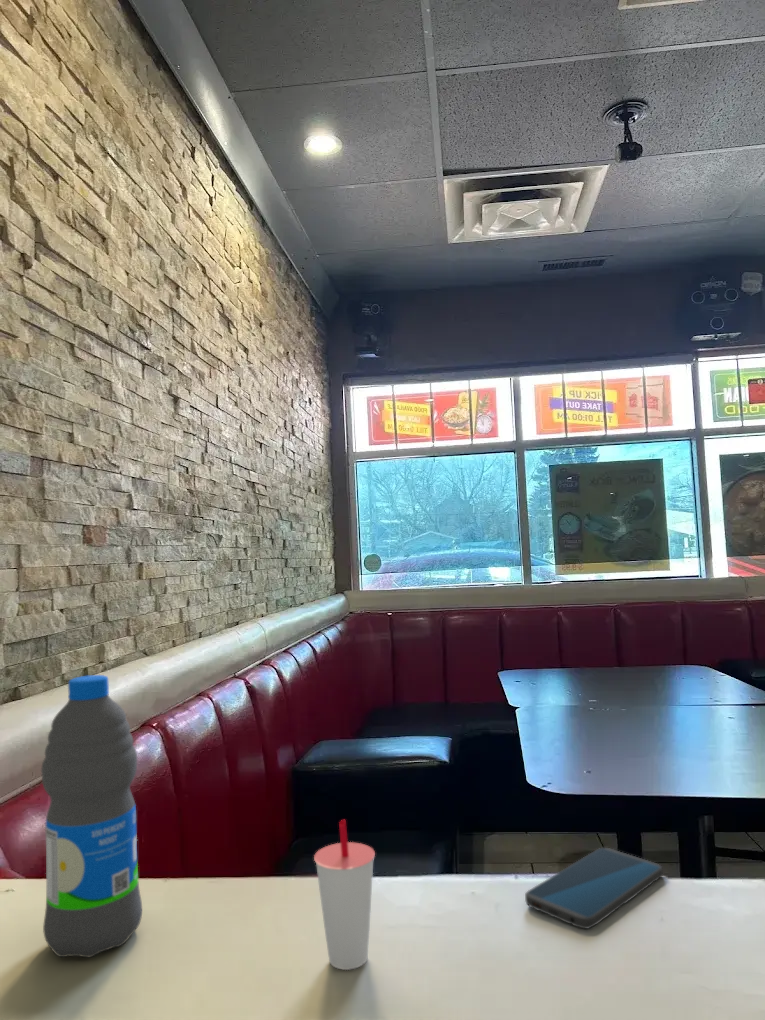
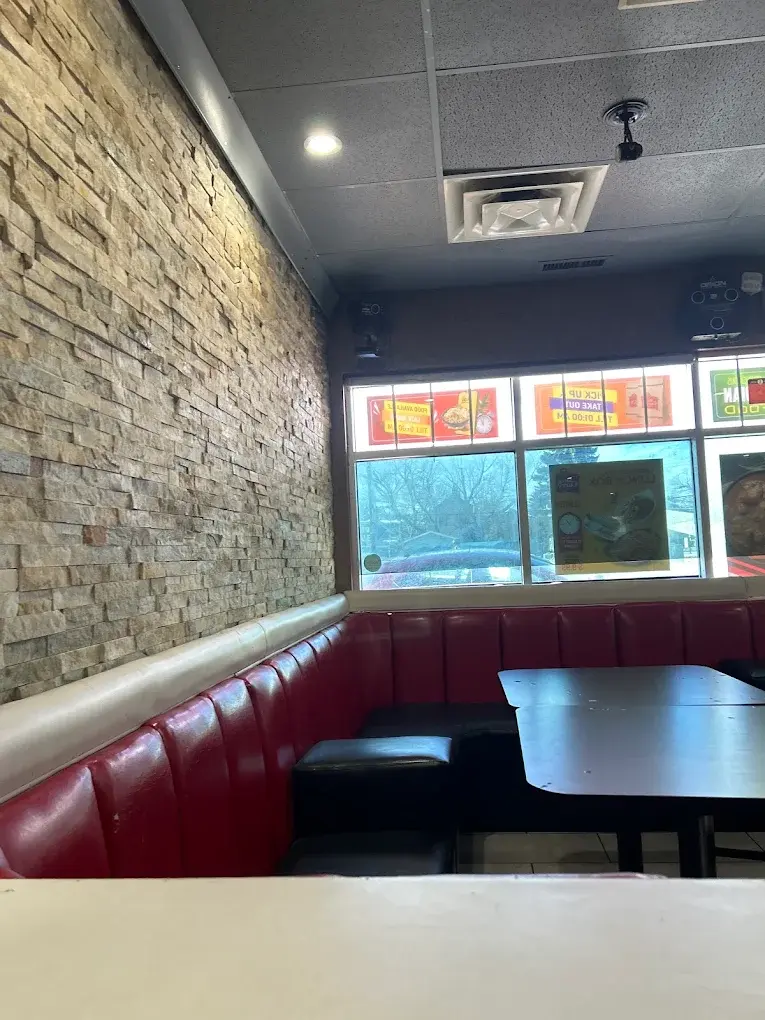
- smartphone [524,847,664,930]
- water bottle [40,674,143,958]
- cup [313,819,376,971]
